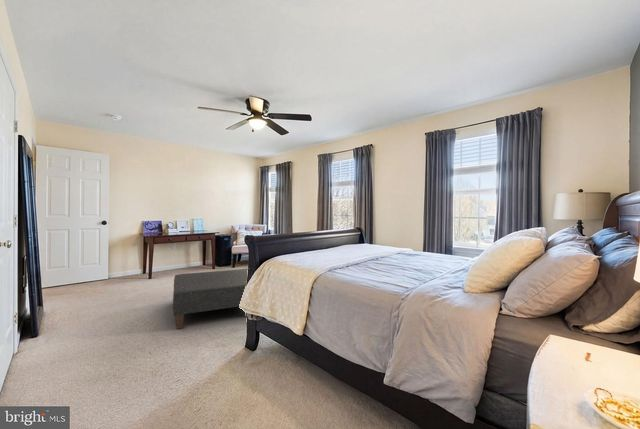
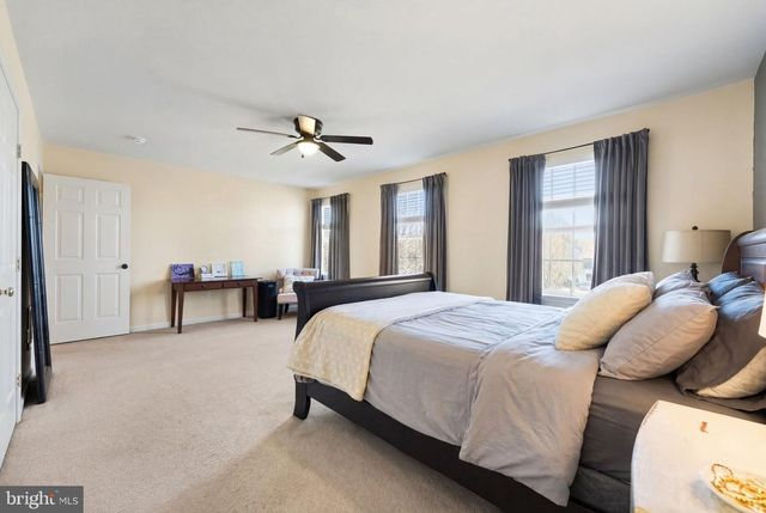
- ottoman [172,268,249,330]
